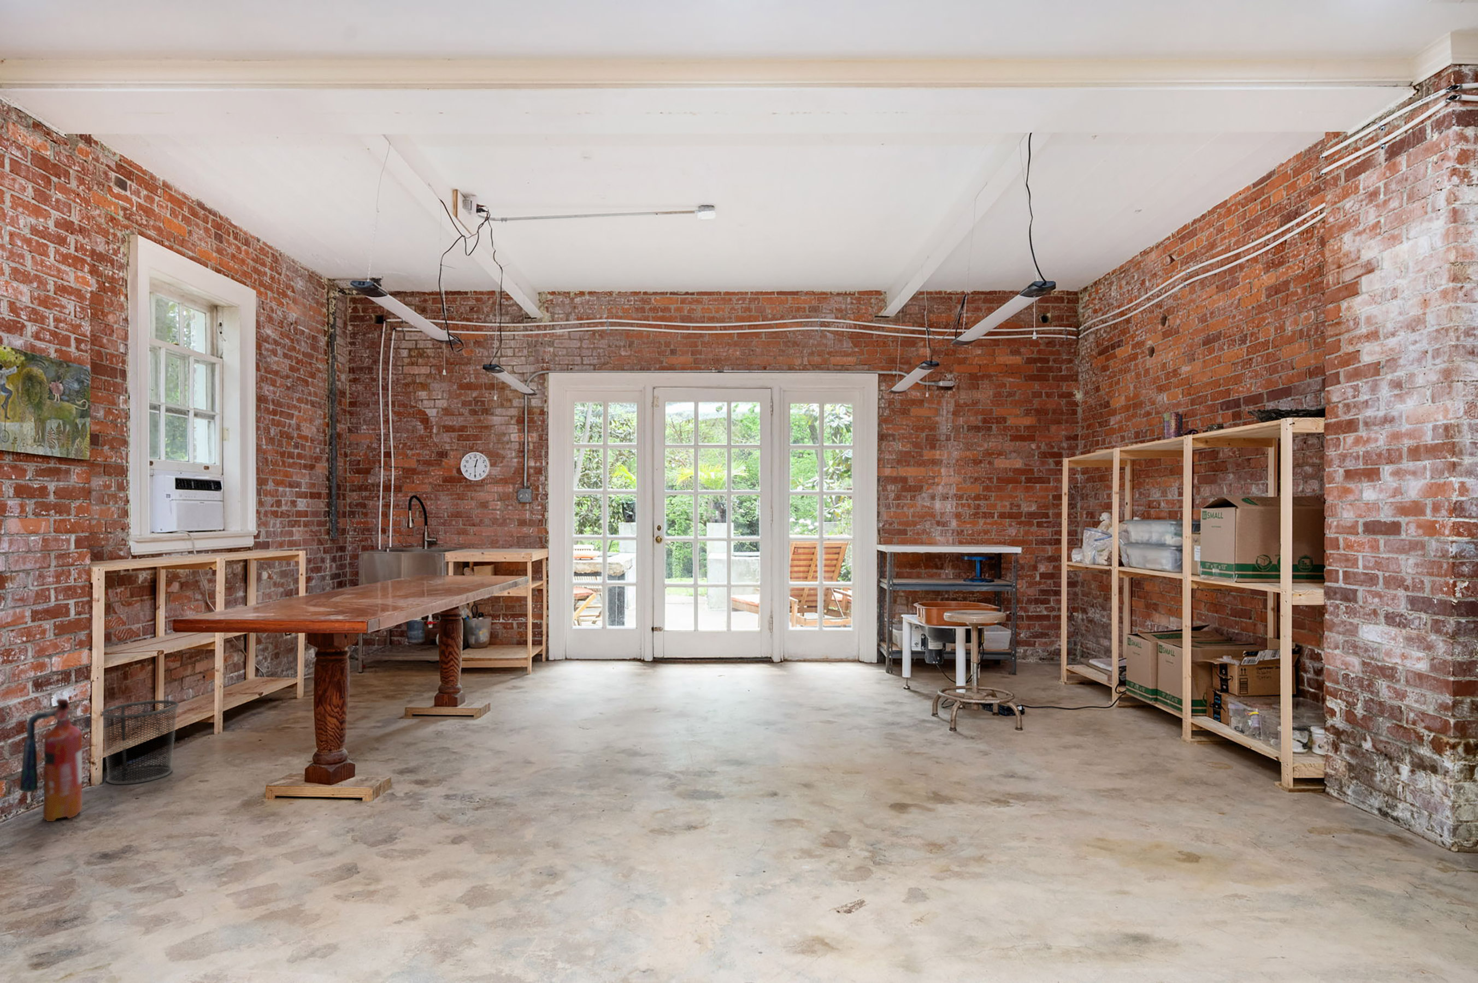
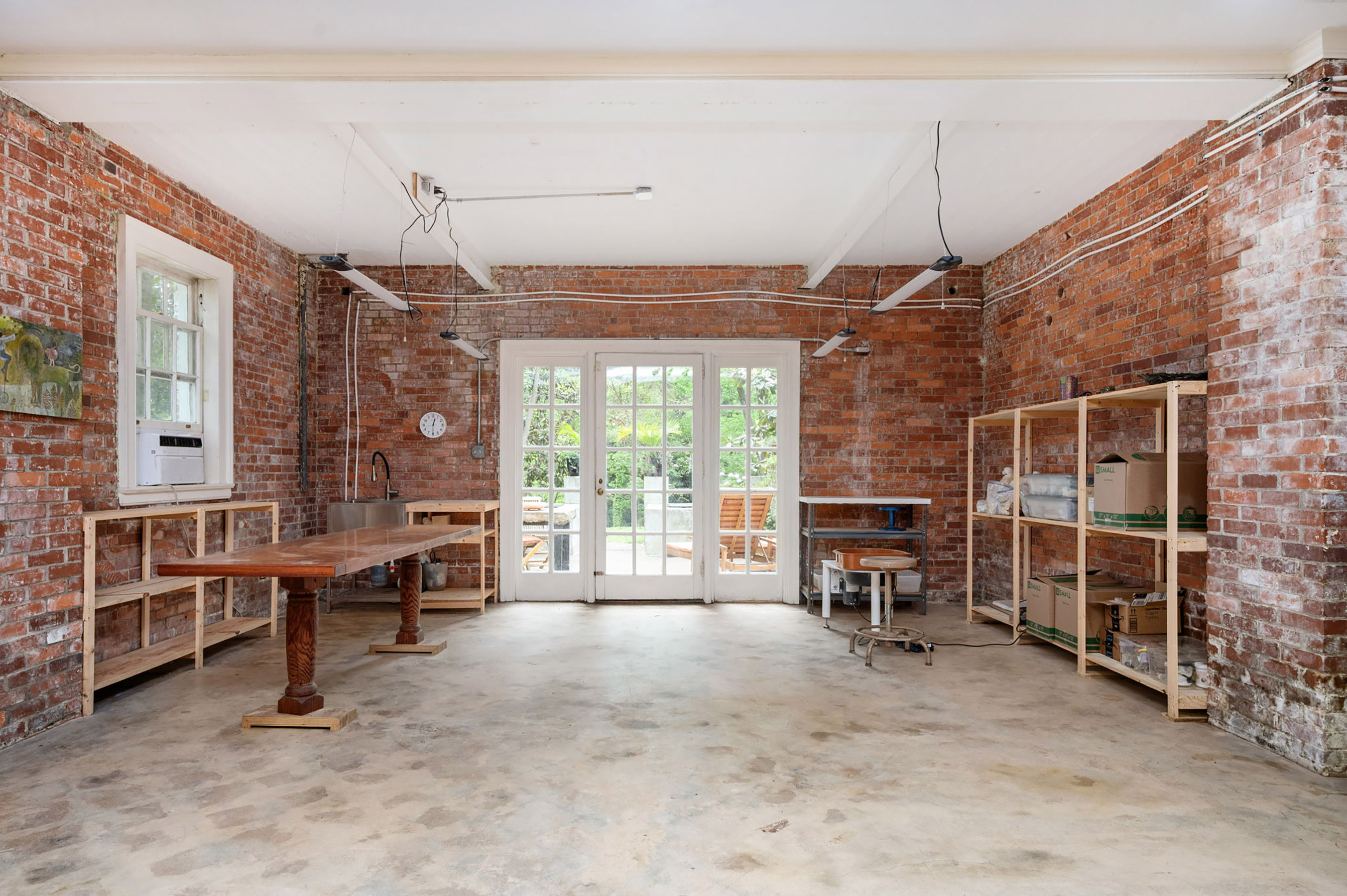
- fire extinguisher [19,698,82,822]
- waste bin [101,700,180,784]
